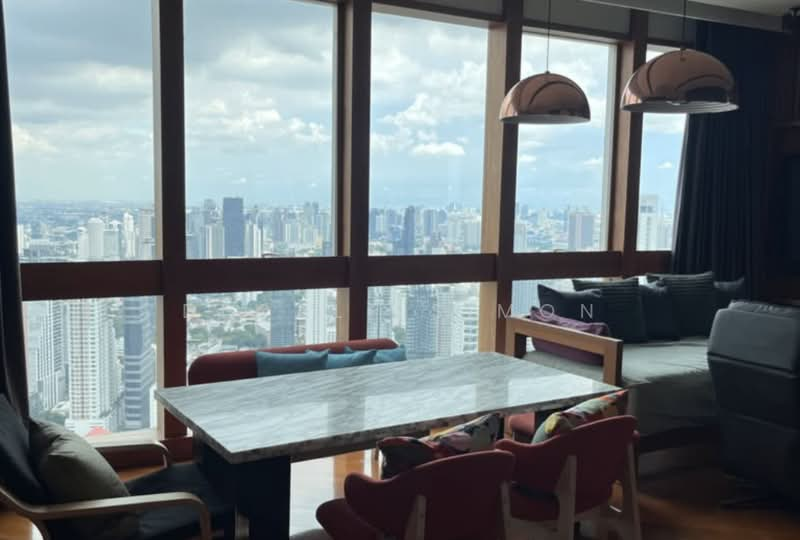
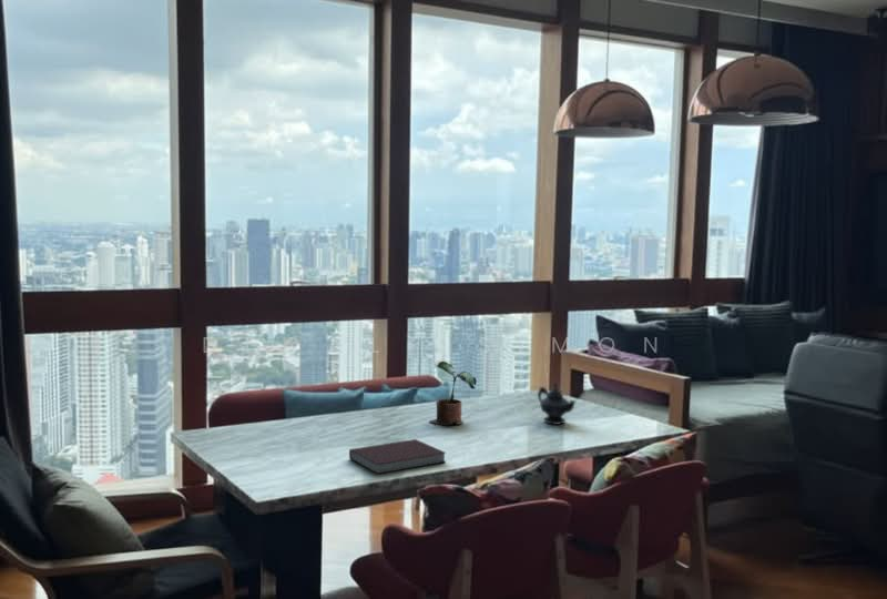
+ notebook [348,438,447,475]
+ potted plant [428,361,478,426]
+ teapot [537,380,577,426]
